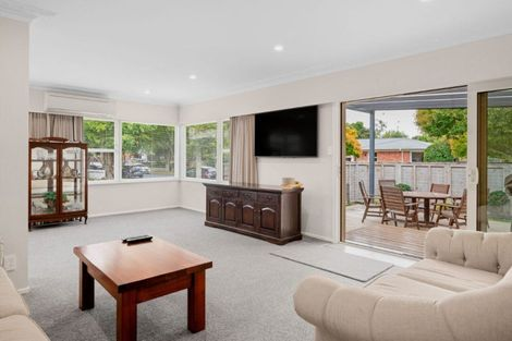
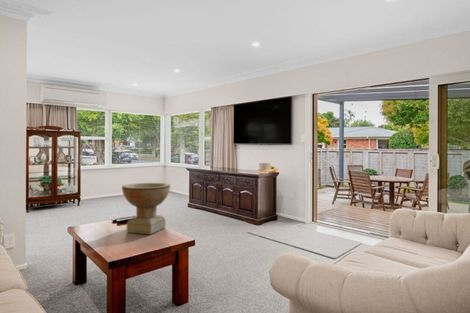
+ decorative bowl [121,182,171,236]
